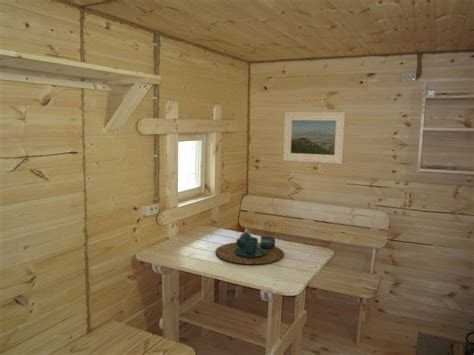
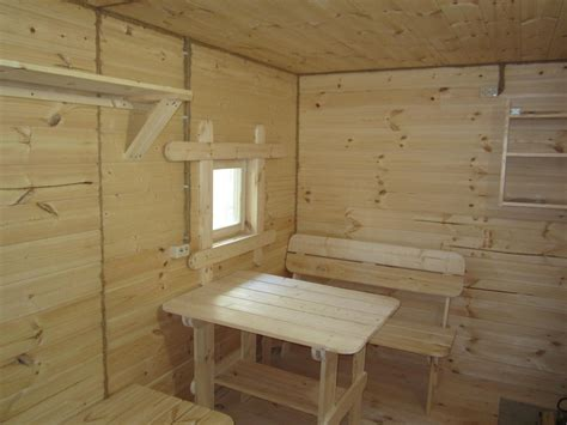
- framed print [282,111,346,165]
- cup set [214,231,285,265]
